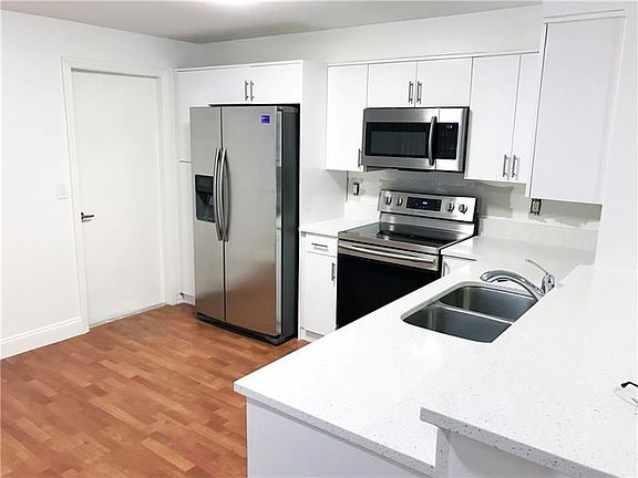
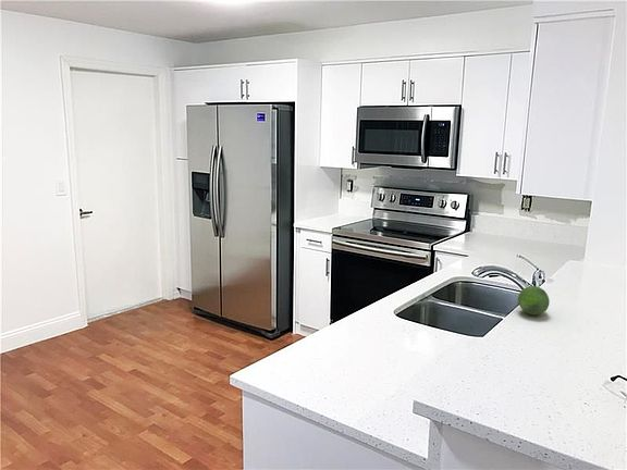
+ fruit [517,285,551,316]
